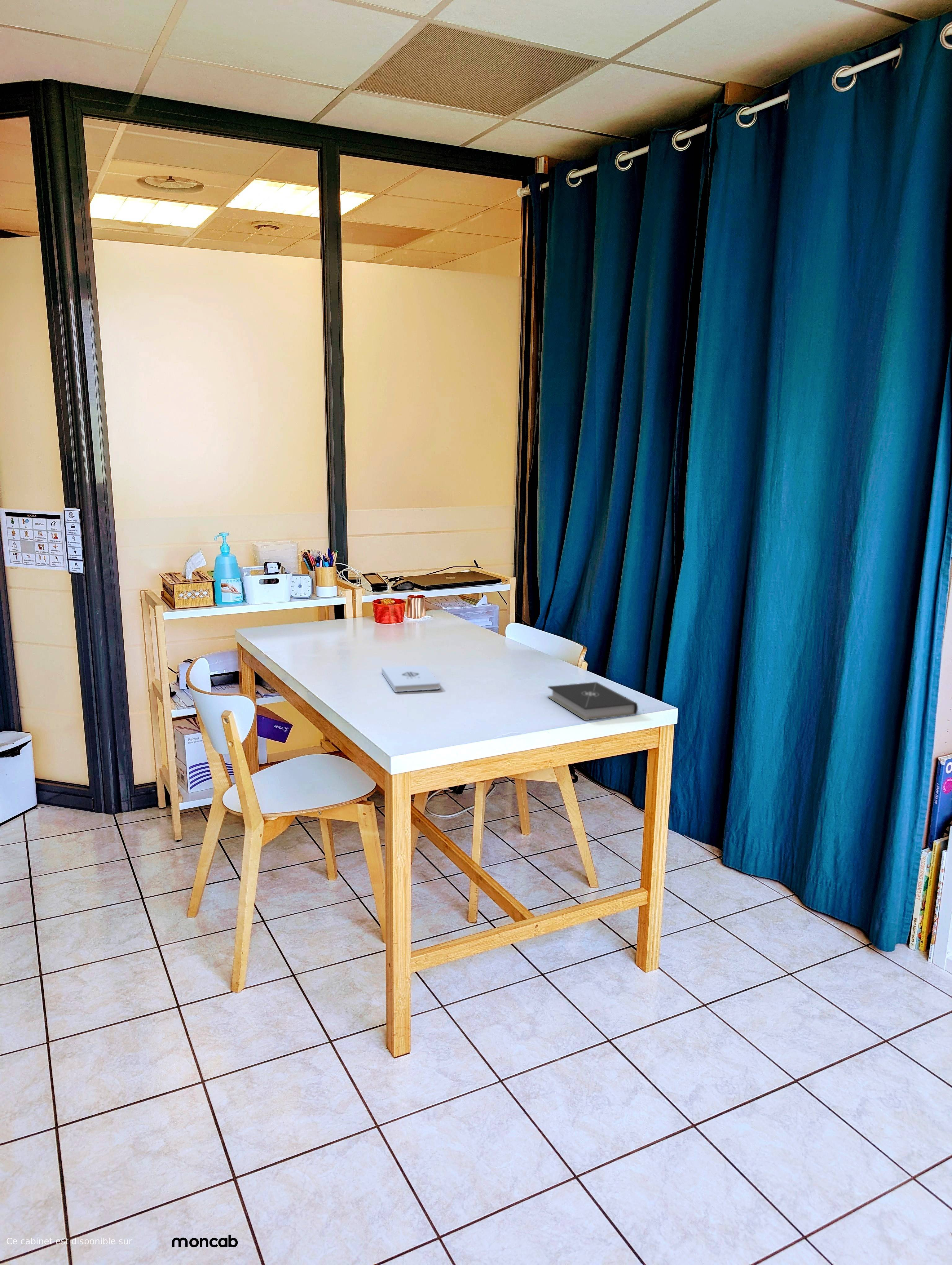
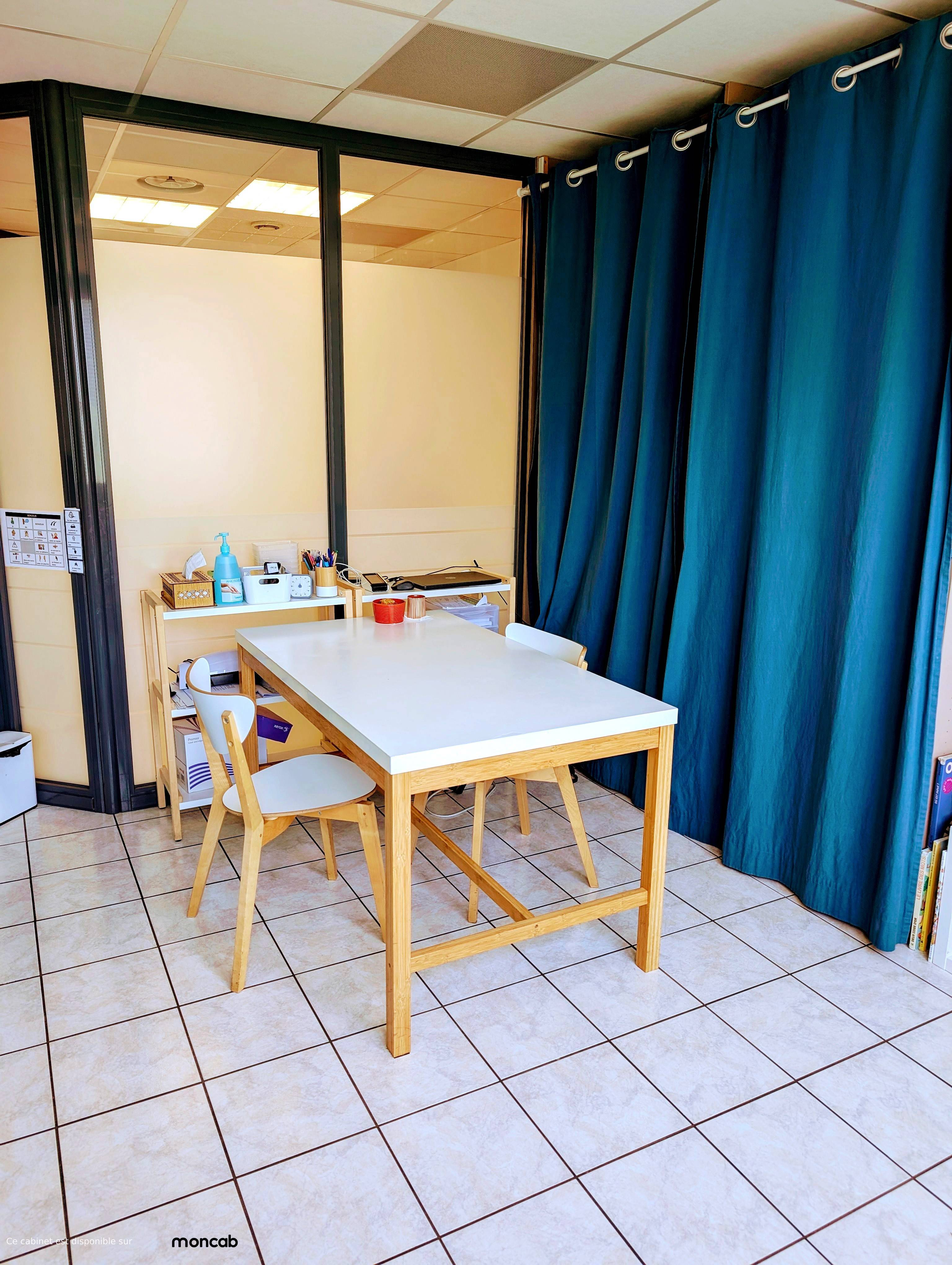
- notepad [381,665,440,692]
- book [547,682,638,721]
